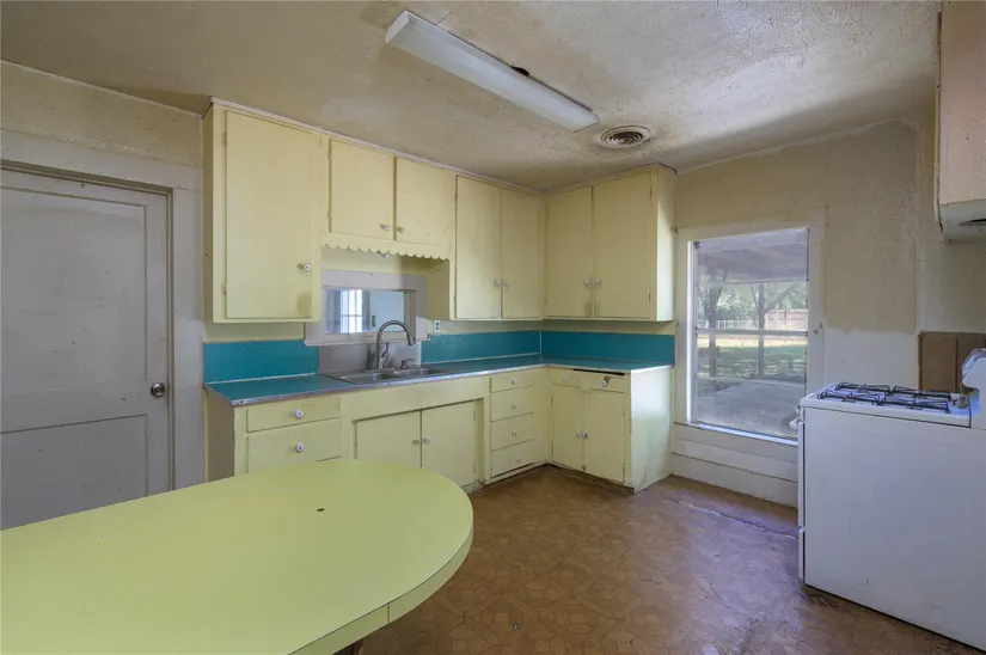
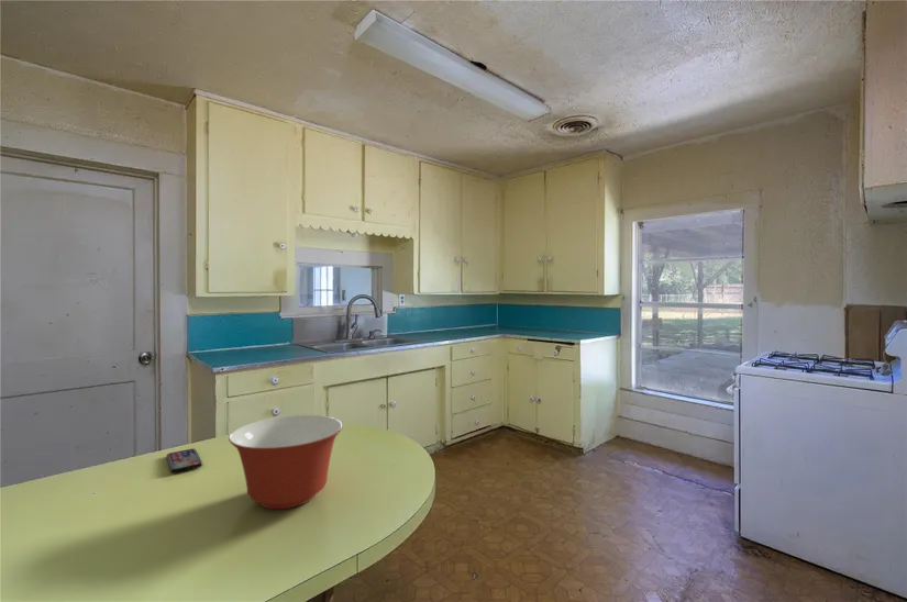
+ mixing bowl [228,414,344,510]
+ smartphone [165,447,203,473]
